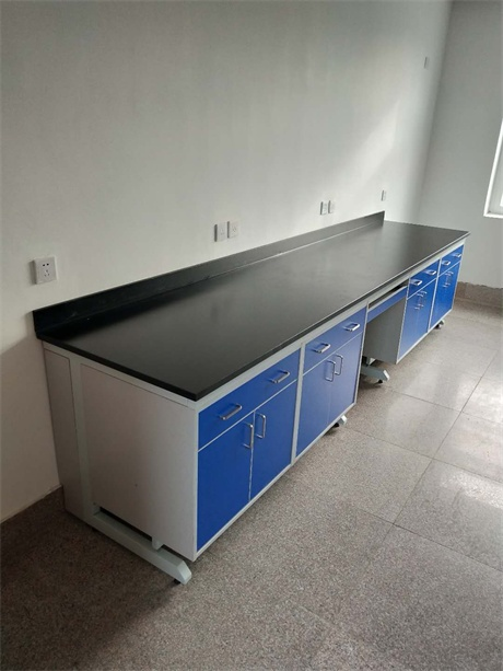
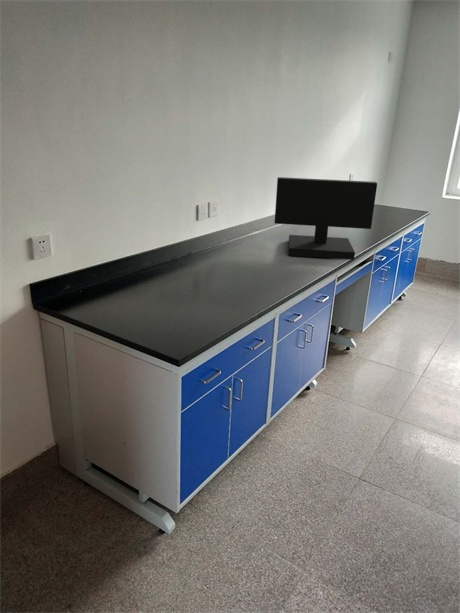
+ monitor [274,176,378,261]
